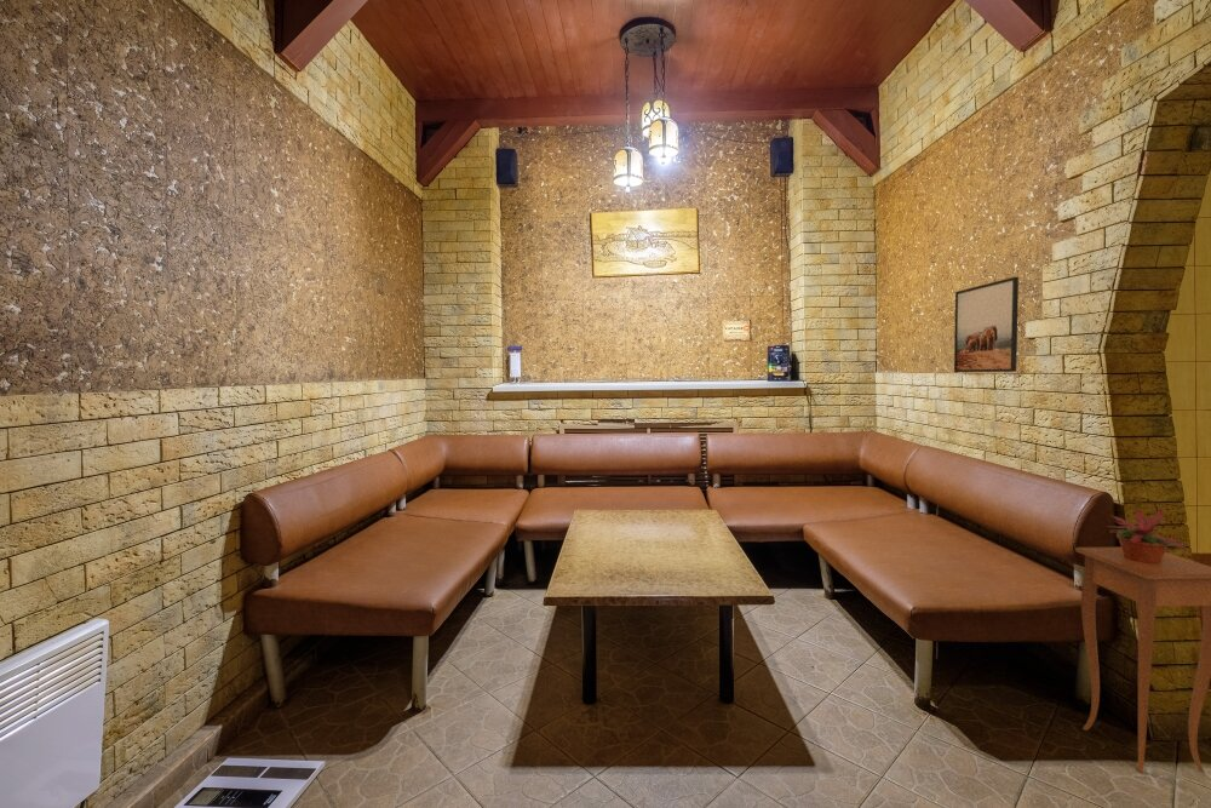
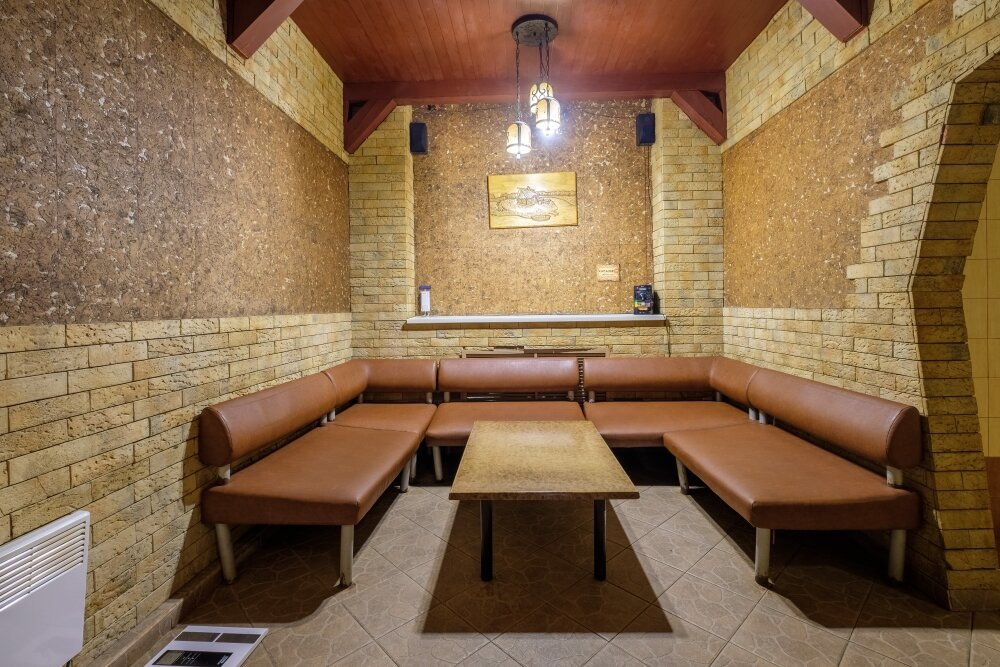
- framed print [953,275,1020,373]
- potted plant [1106,506,1194,563]
- side table [1074,546,1211,774]
